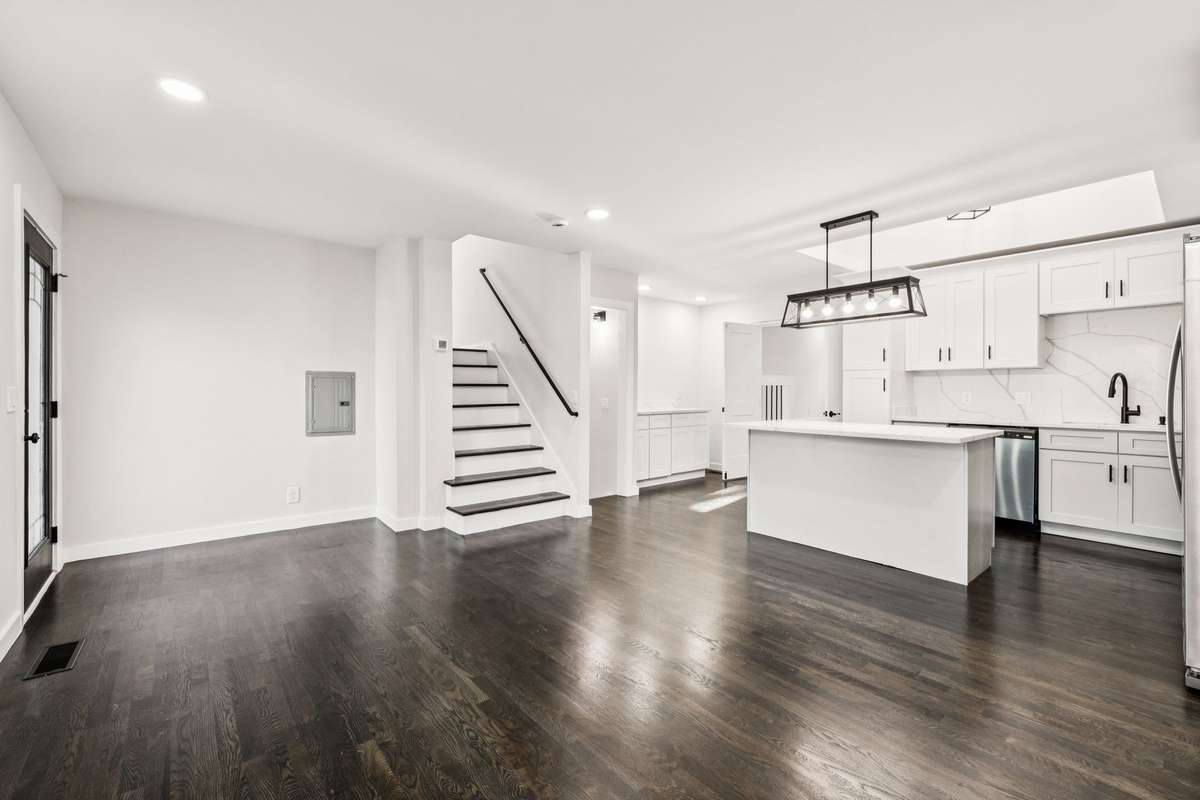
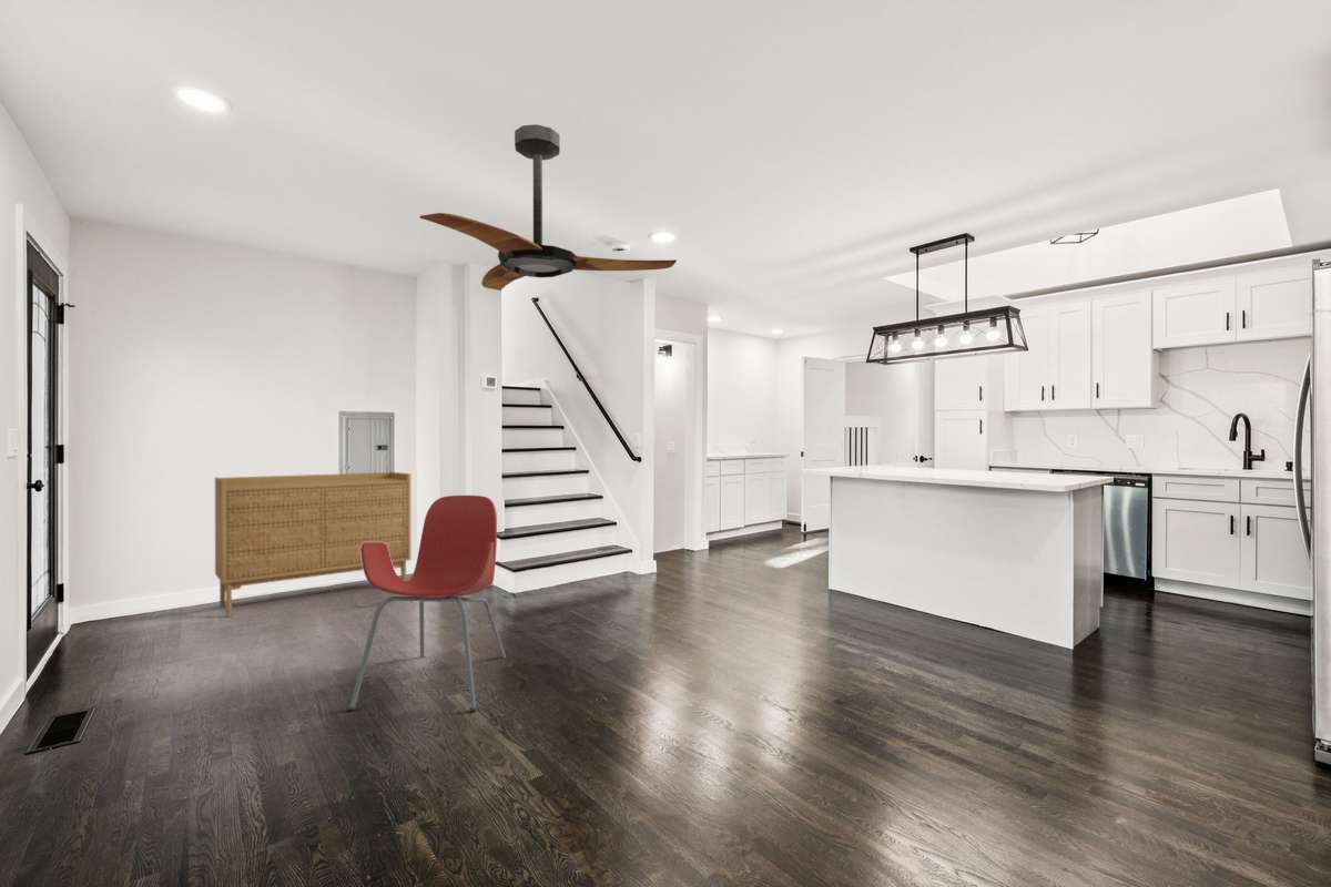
+ sideboard [214,471,412,616]
+ ceiling fan [419,123,678,292]
+ armchair [347,495,507,712]
